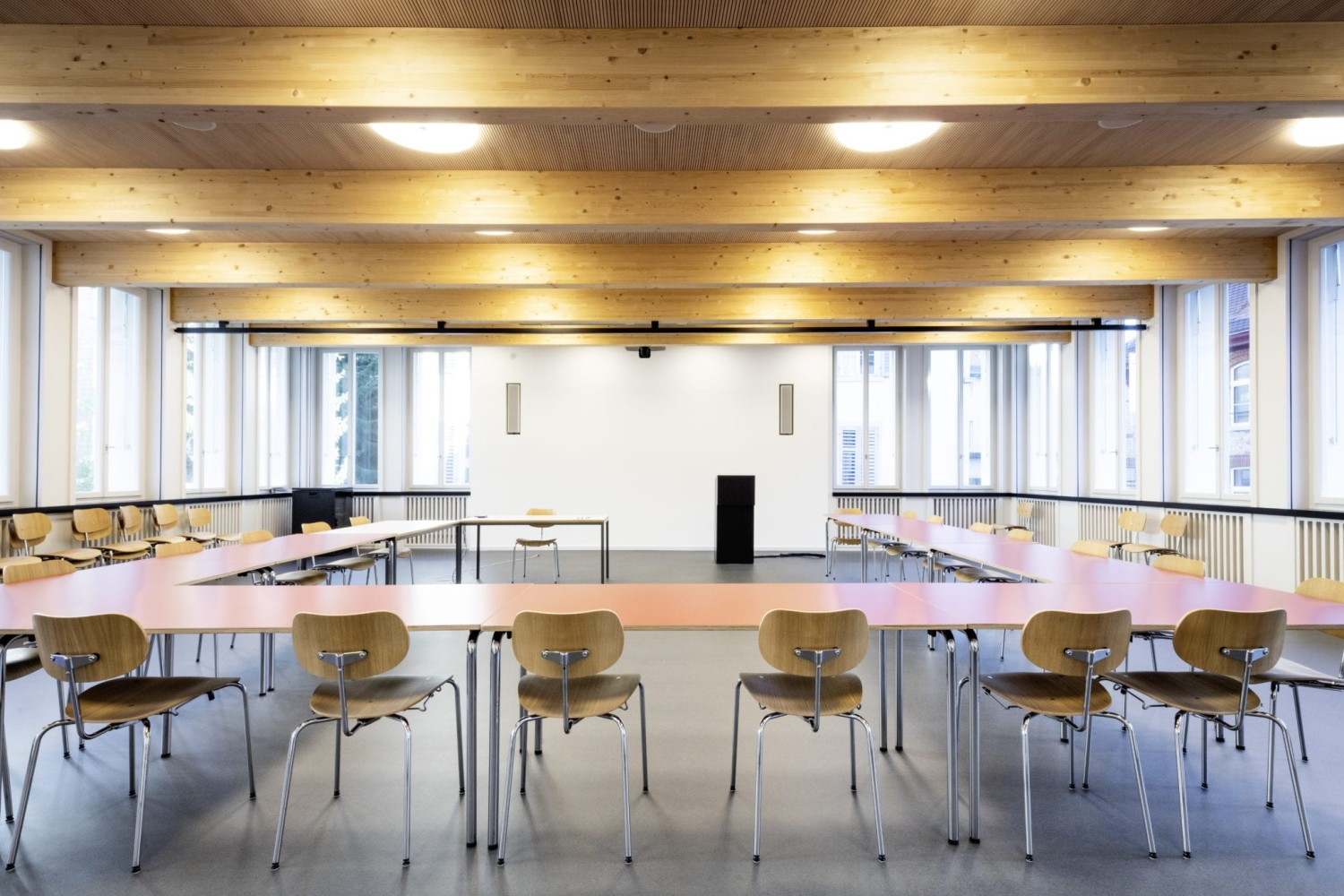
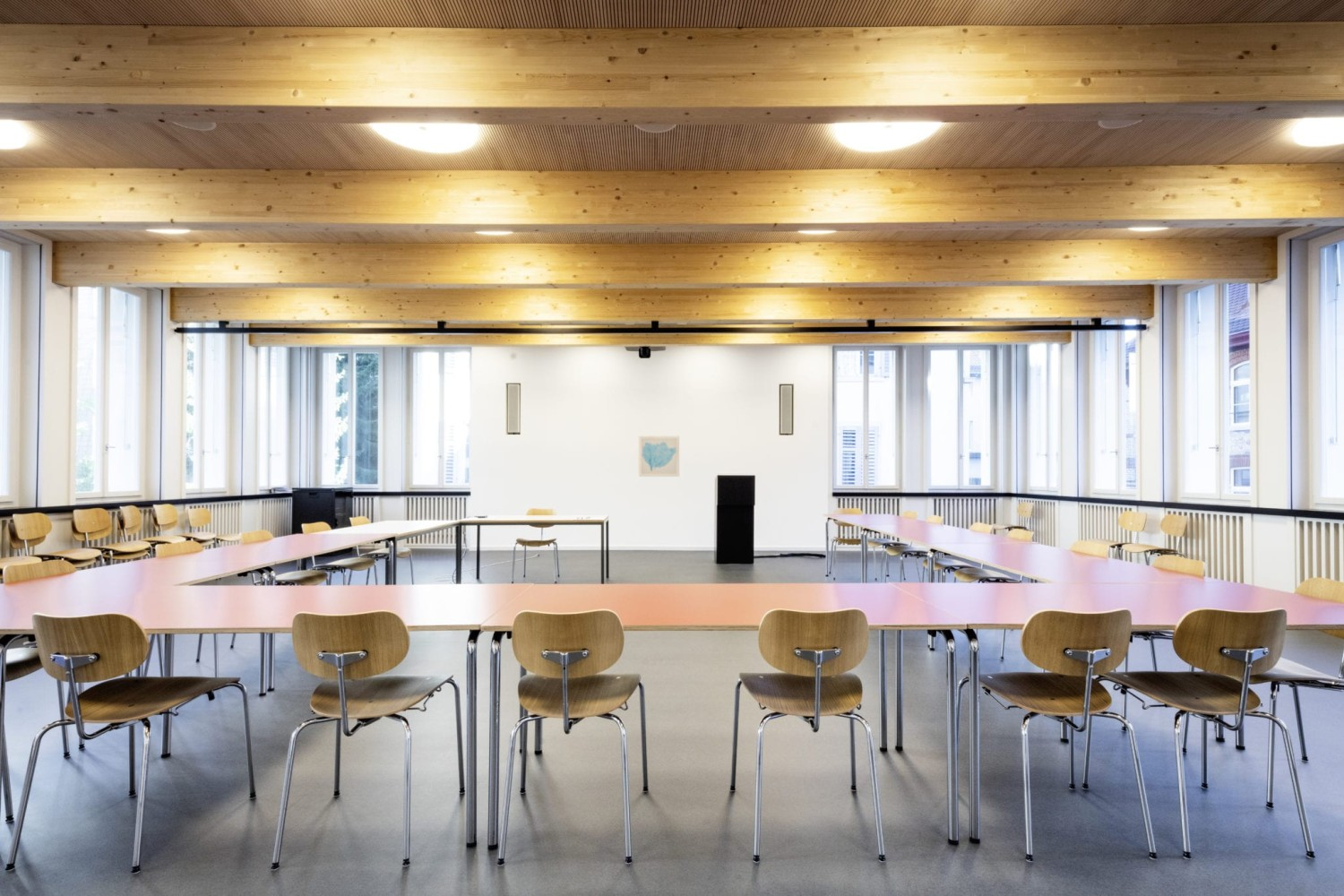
+ wall art [638,435,680,478]
